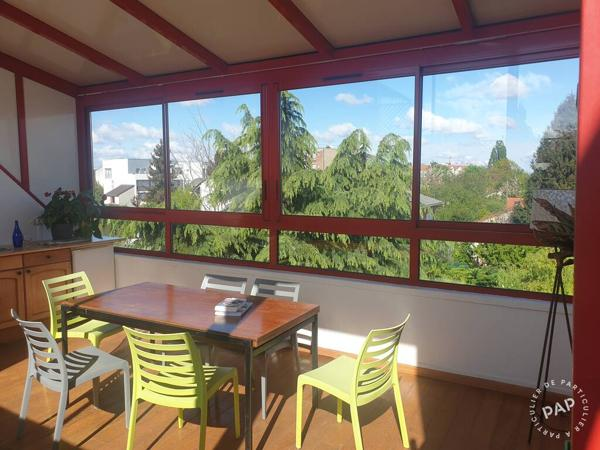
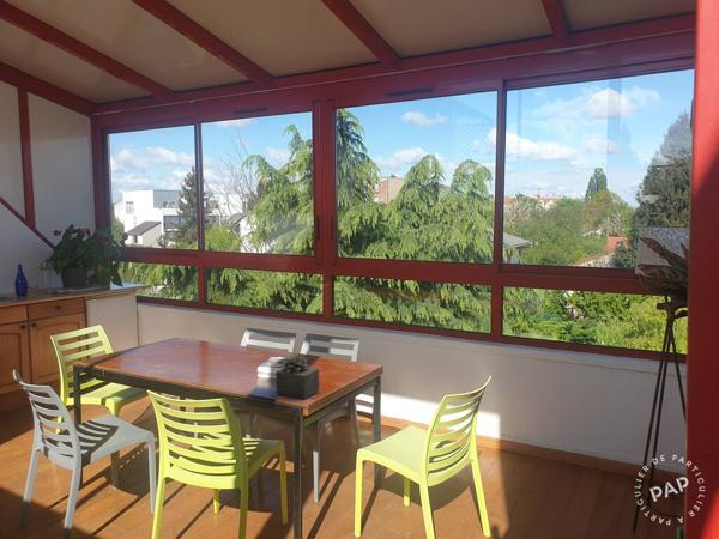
+ succulent plant [274,355,320,400]
